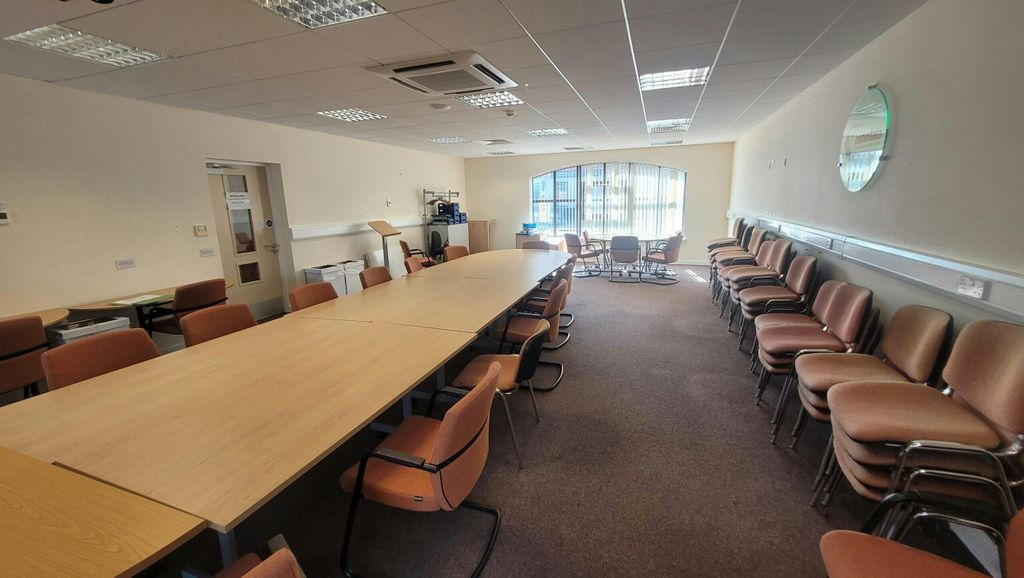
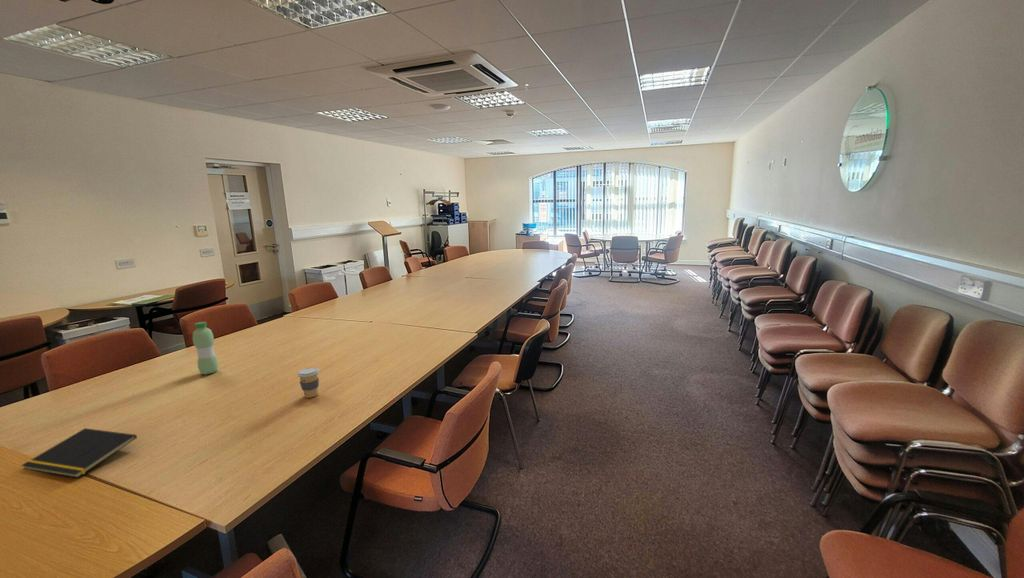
+ coffee cup [296,366,320,399]
+ water bottle [192,321,219,376]
+ notepad [20,427,138,479]
